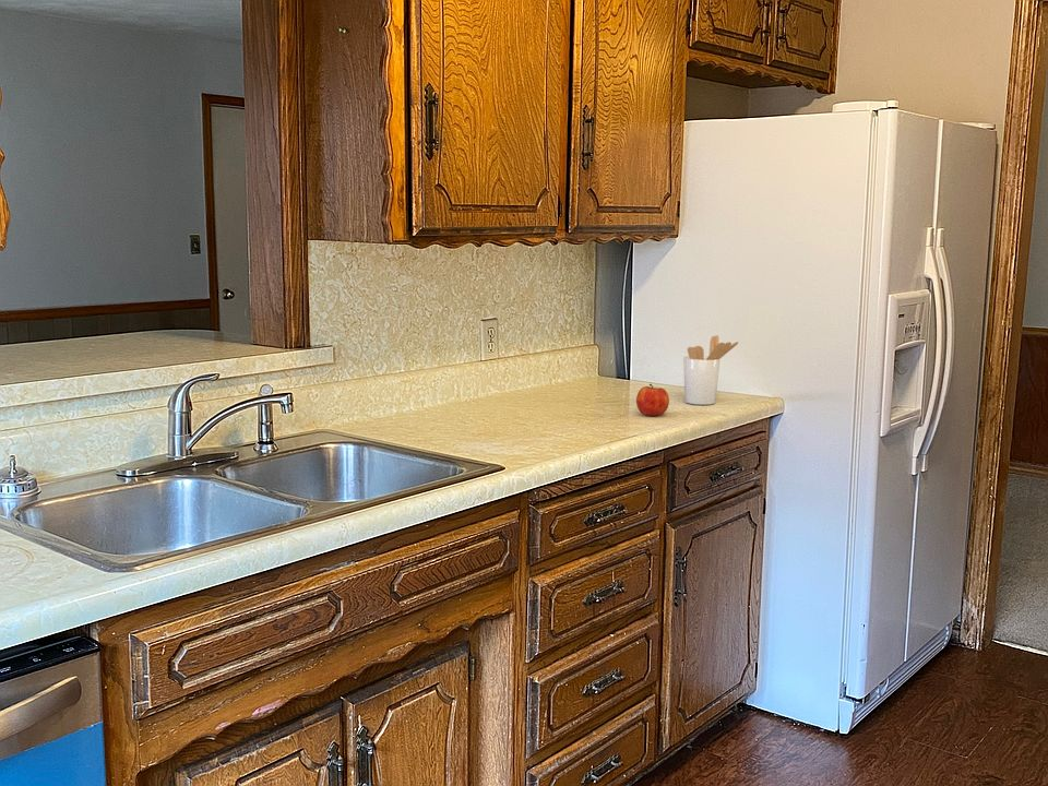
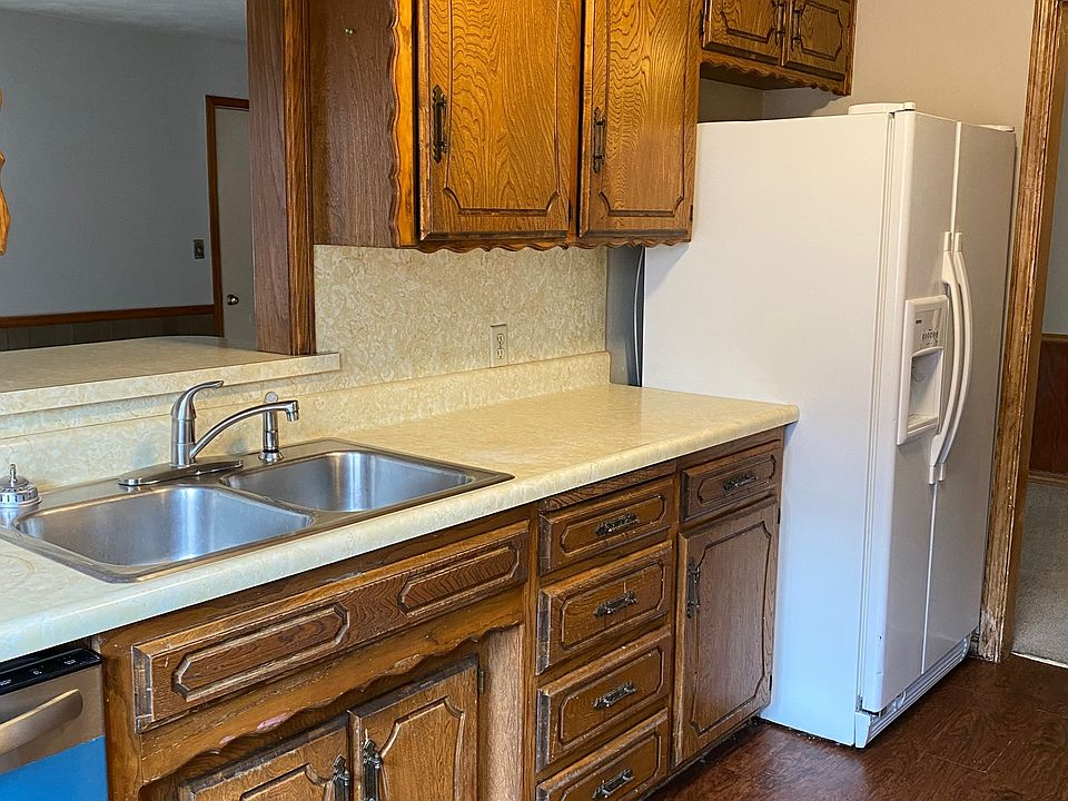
- utensil holder [682,334,739,406]
- fruit [635,383,670,417]
